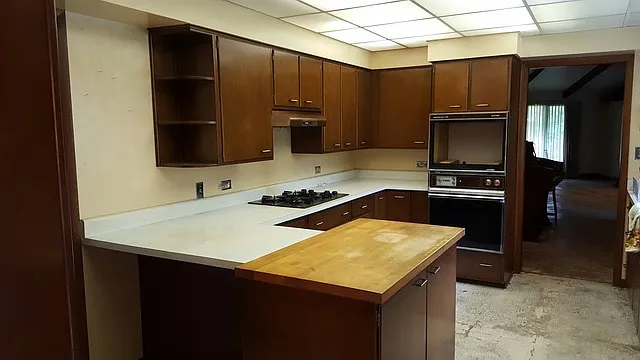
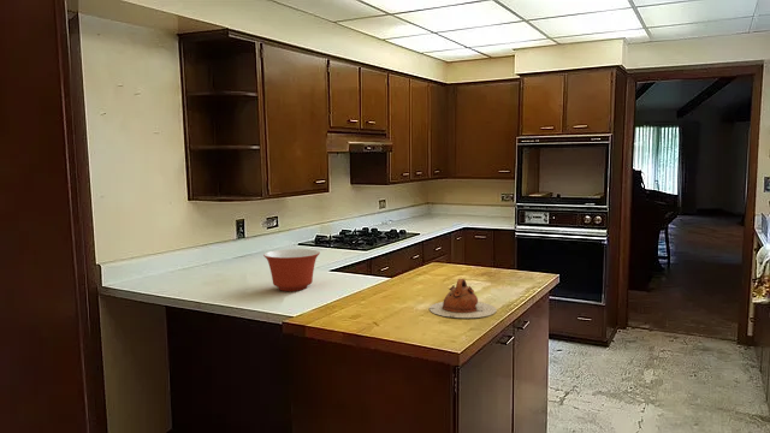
+ teapot [428,278,498,319]
+ mixing bowl [262,248,321,292]
